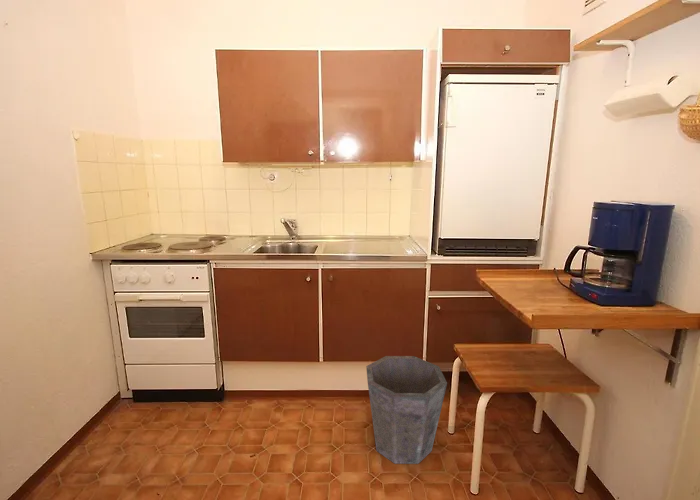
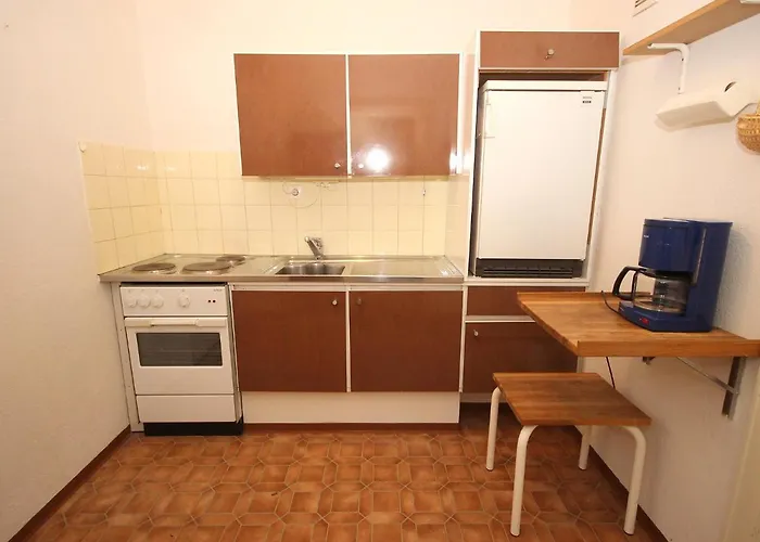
- waste bin [365,355,448,465]
